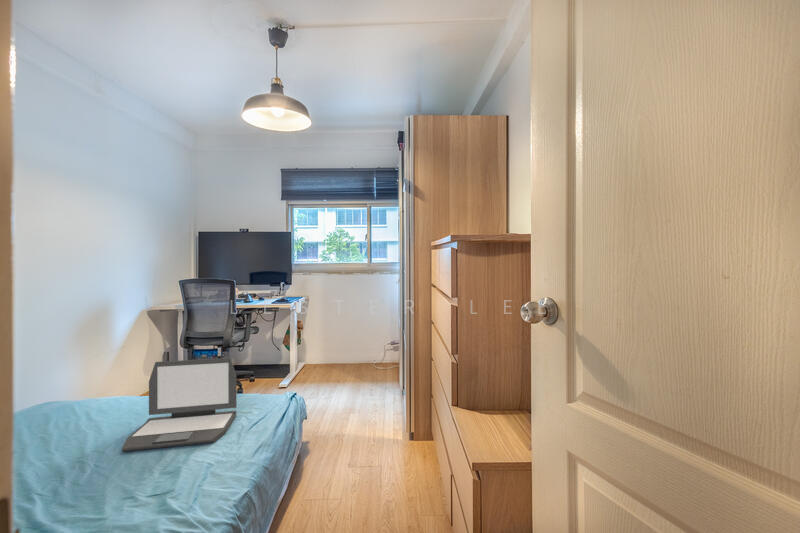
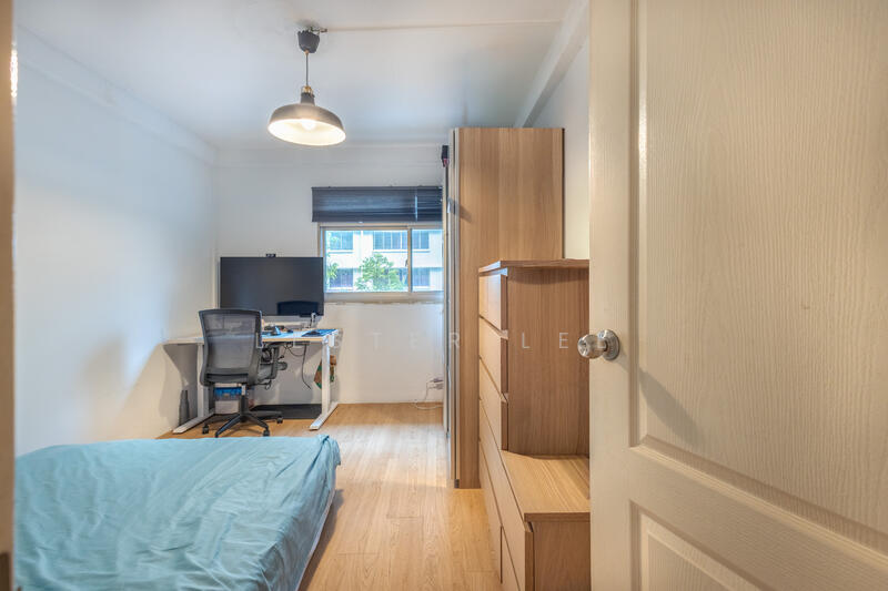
- laptop [121,357,237,452]
